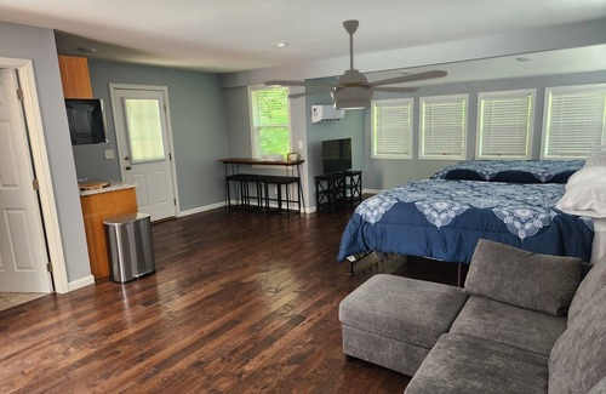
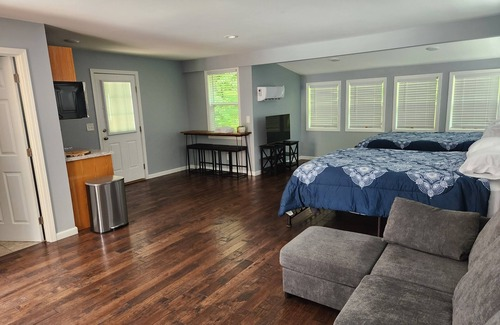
- ceiling fan [262,18,448,112]
